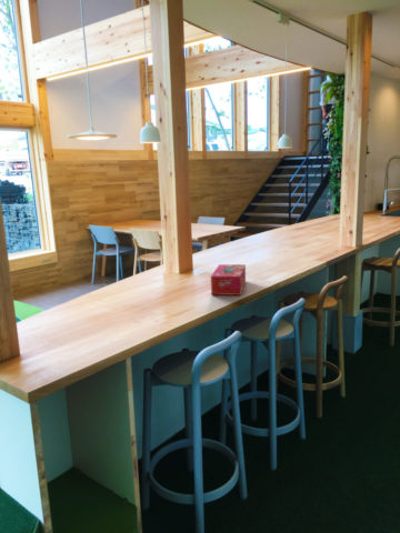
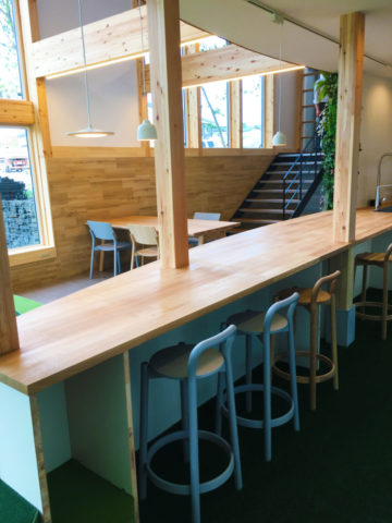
- tissue box [210,263,247,296]
